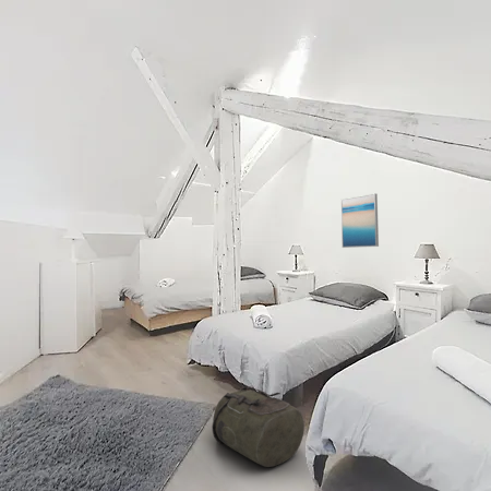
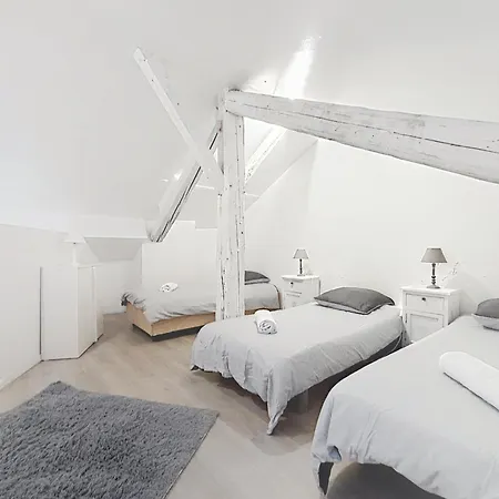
- wall art [339,192,380,249]
- backpack [212,386,306,468]
